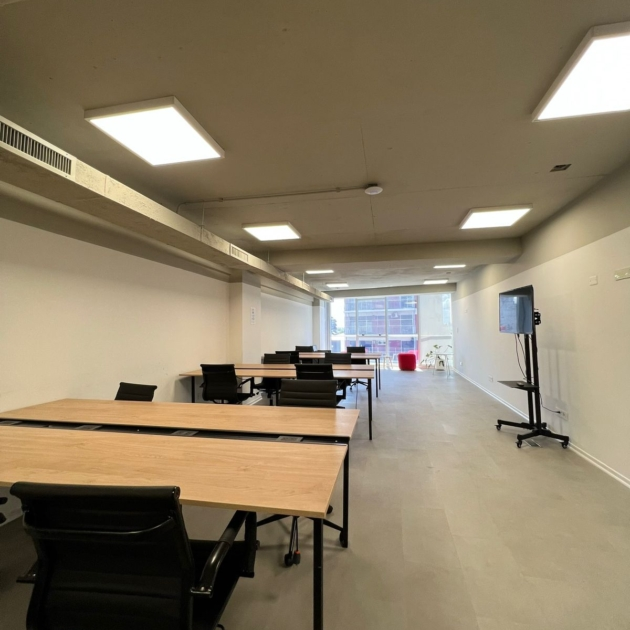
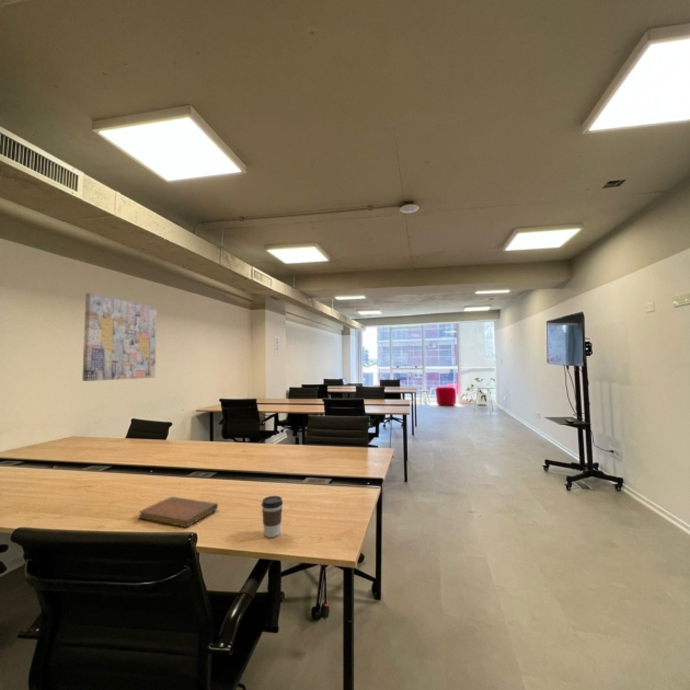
+ notebook [138,496,219,528]
+ coffee cup [261,495,284,539]
+ wall art [81,292,158,382]
